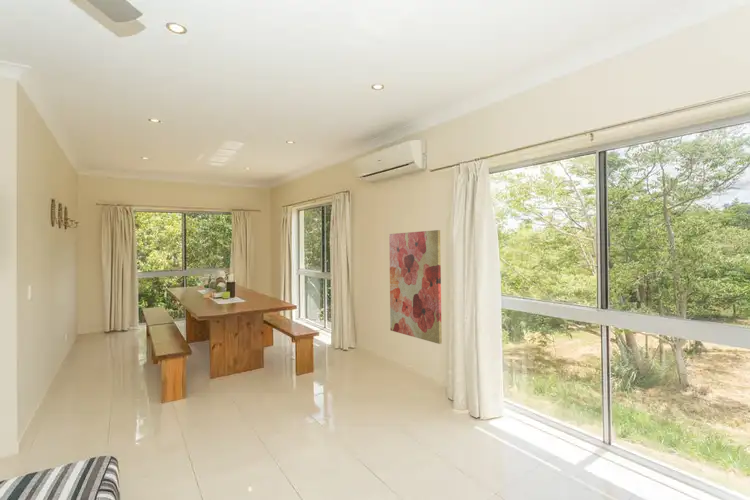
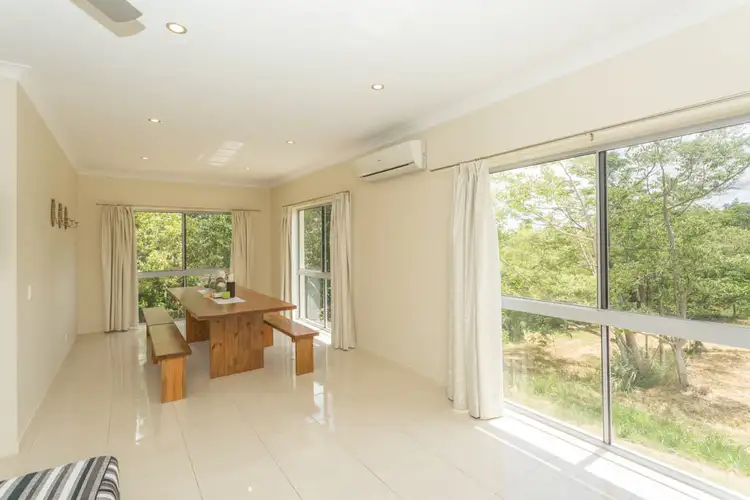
- wall art [388,229,443,345]
